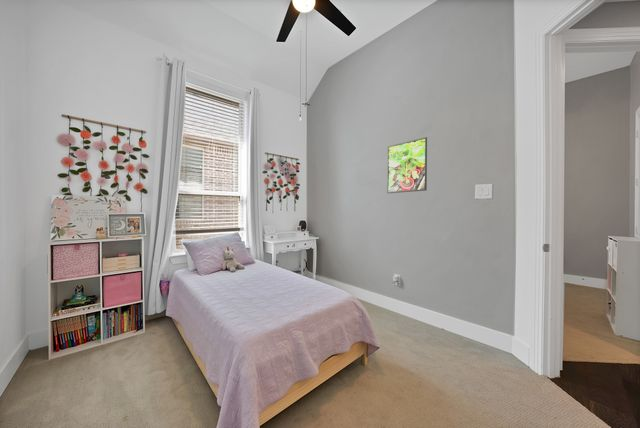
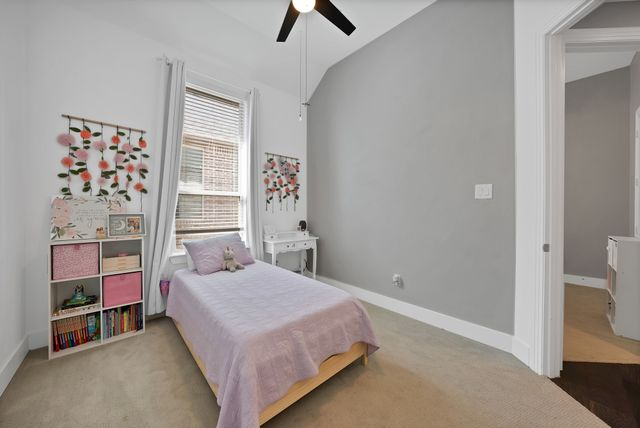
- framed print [386,136,428,194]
